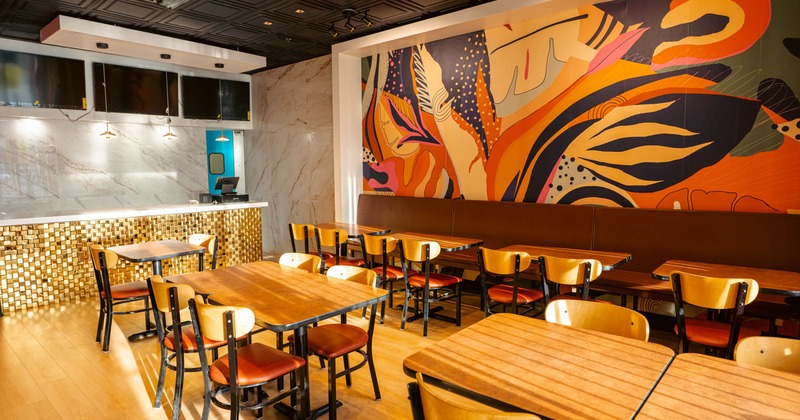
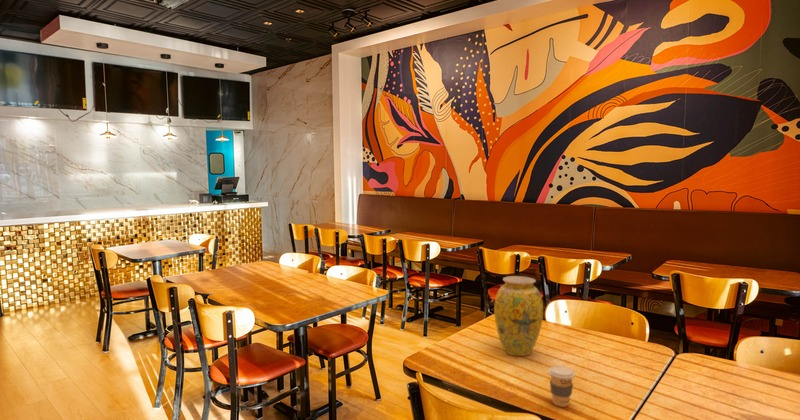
+ coffee cup [547,365,576,408]
+ vase [493,275,544,357]
